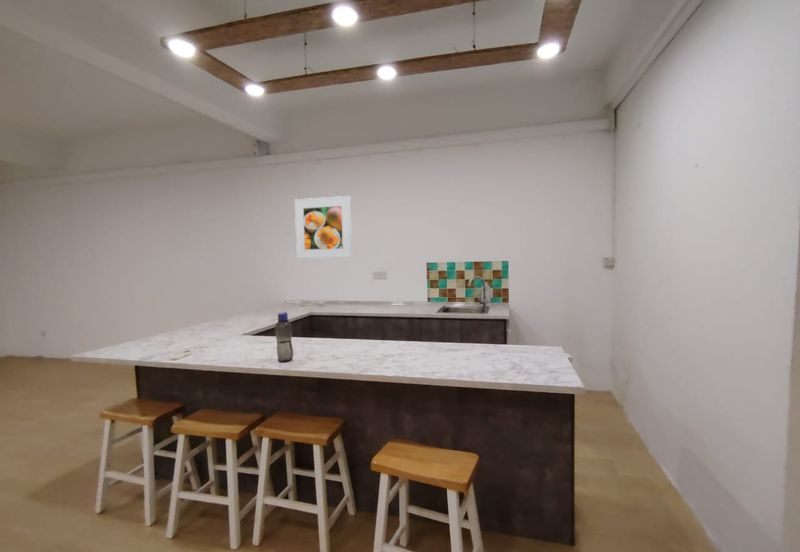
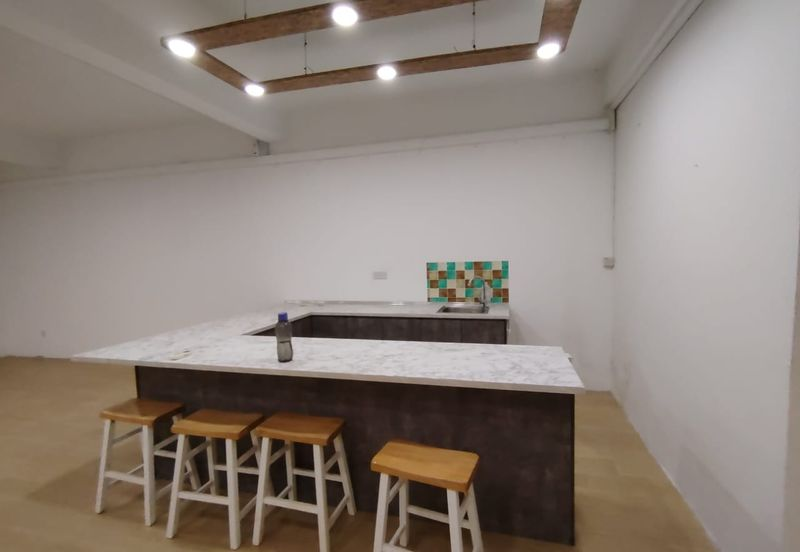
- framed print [294,195,353,260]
